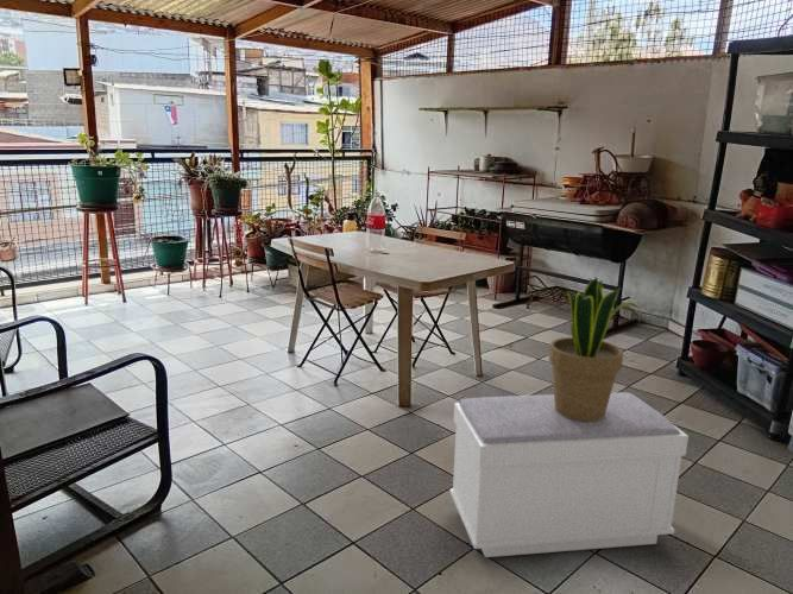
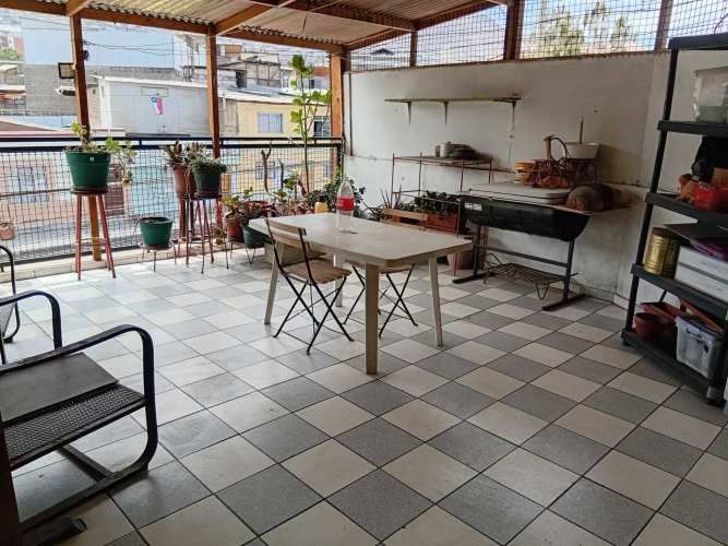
- bench [449,391,690,558]
- potted plant [548,277,641,422]
